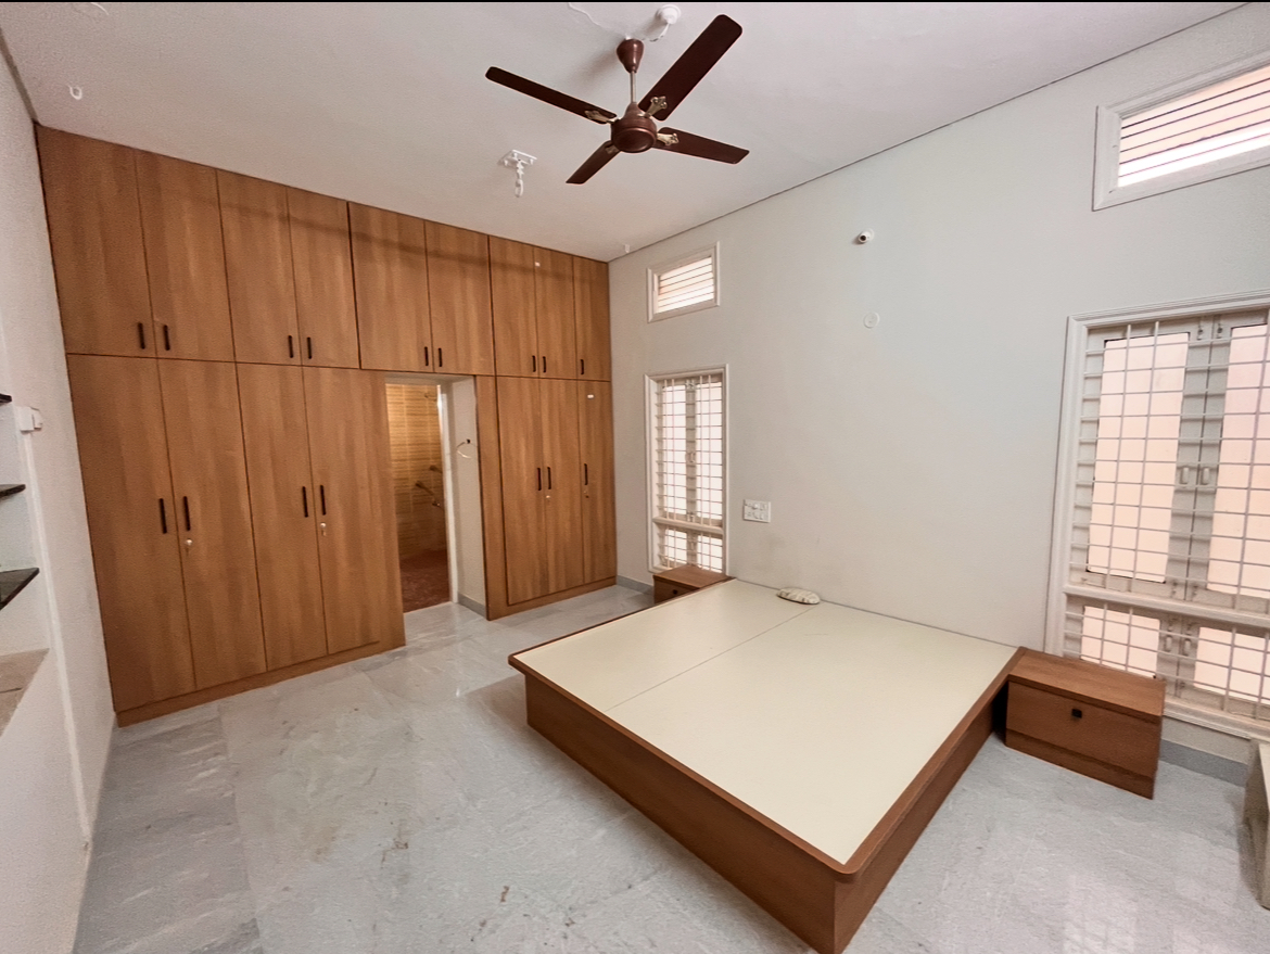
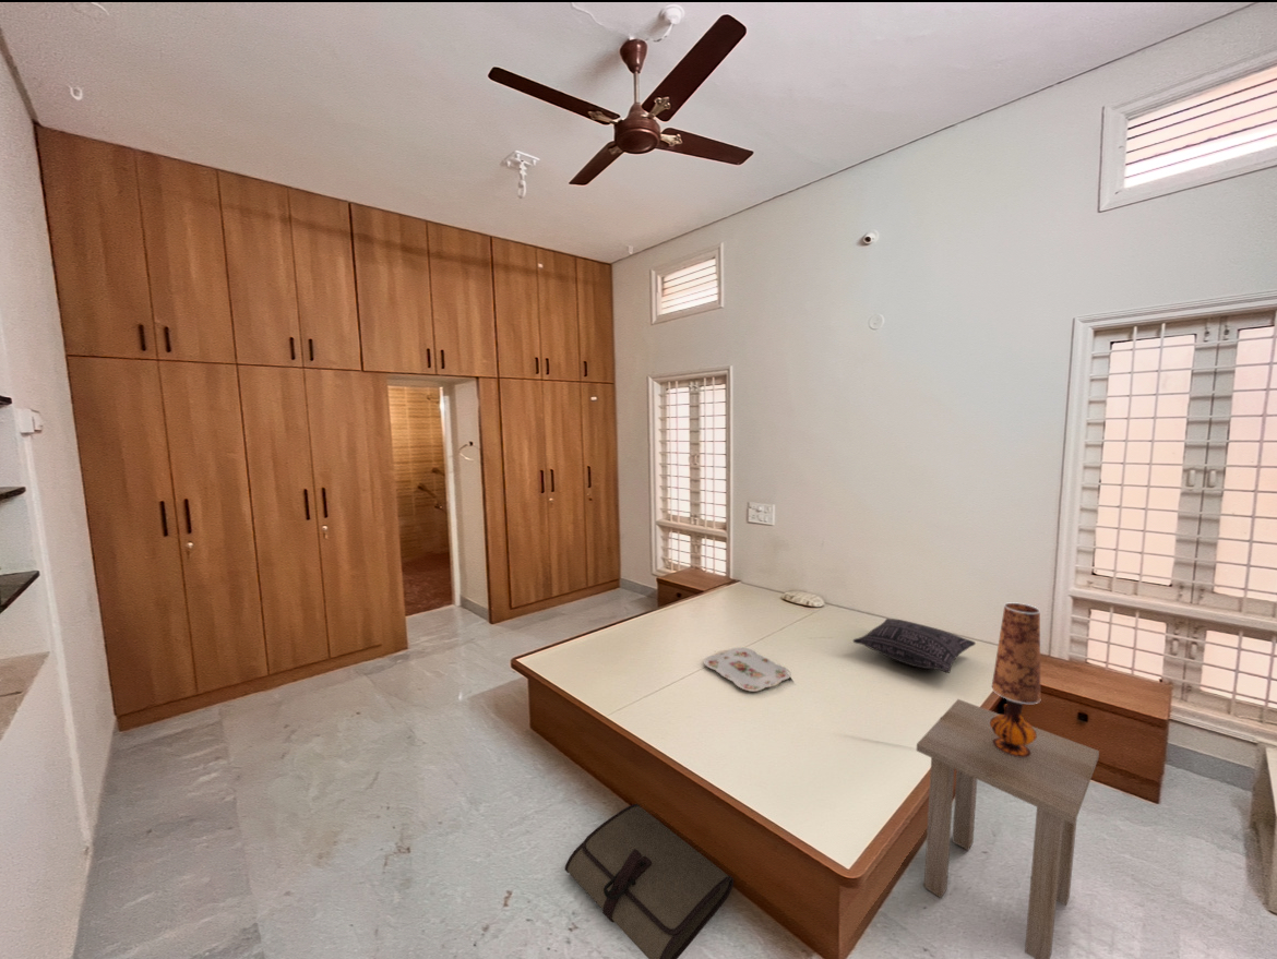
+ tool roll [563,803,735,959]
+ serving tray [703,647,792,693]
+ side table [916,698,1100,959]
+ table lamp [990,602,1041,757]
+ pillow [852,618,977,674]
